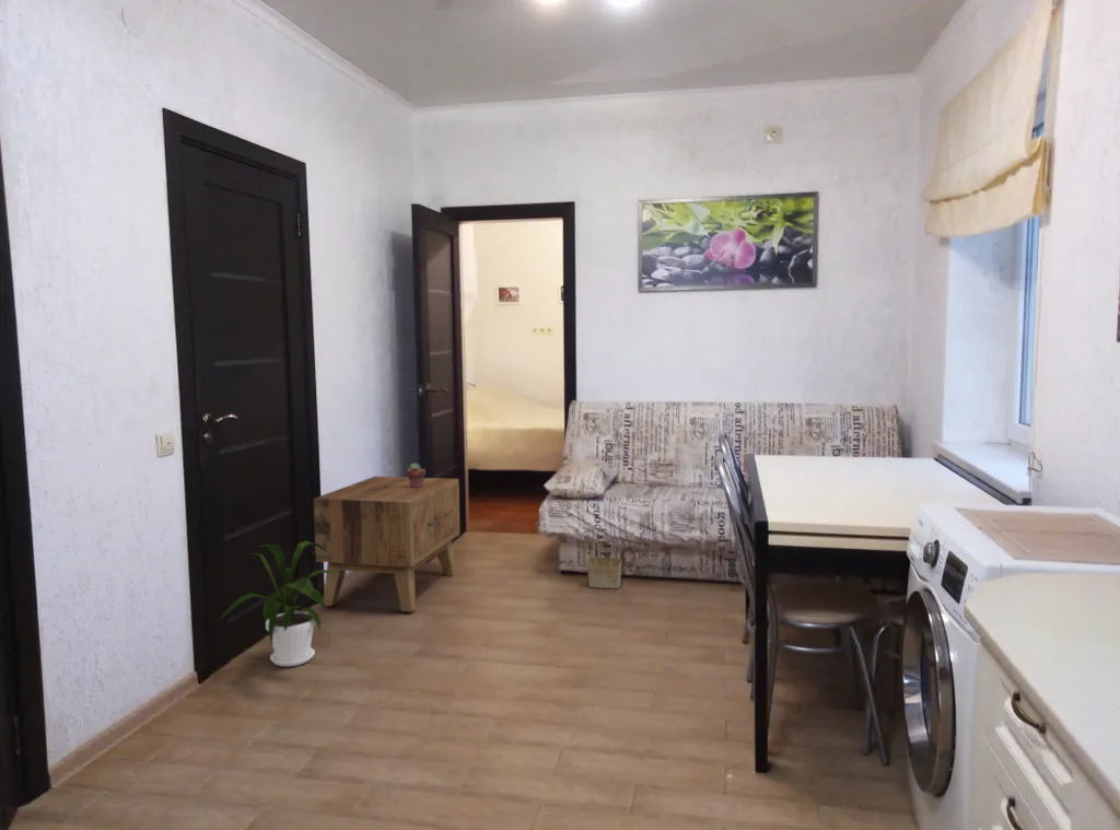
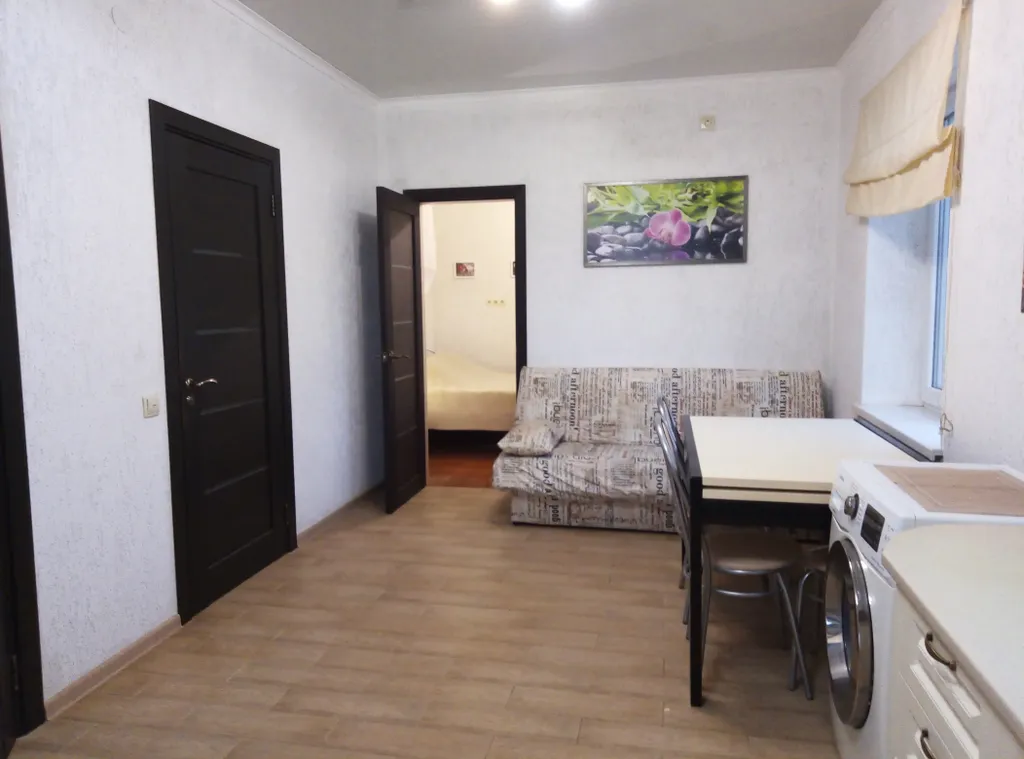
- side table [313,476,460,612]
- potted succulent [406,461,427,488]
- basket [586,528,622,589]
- house plant [217,540,341,667]
